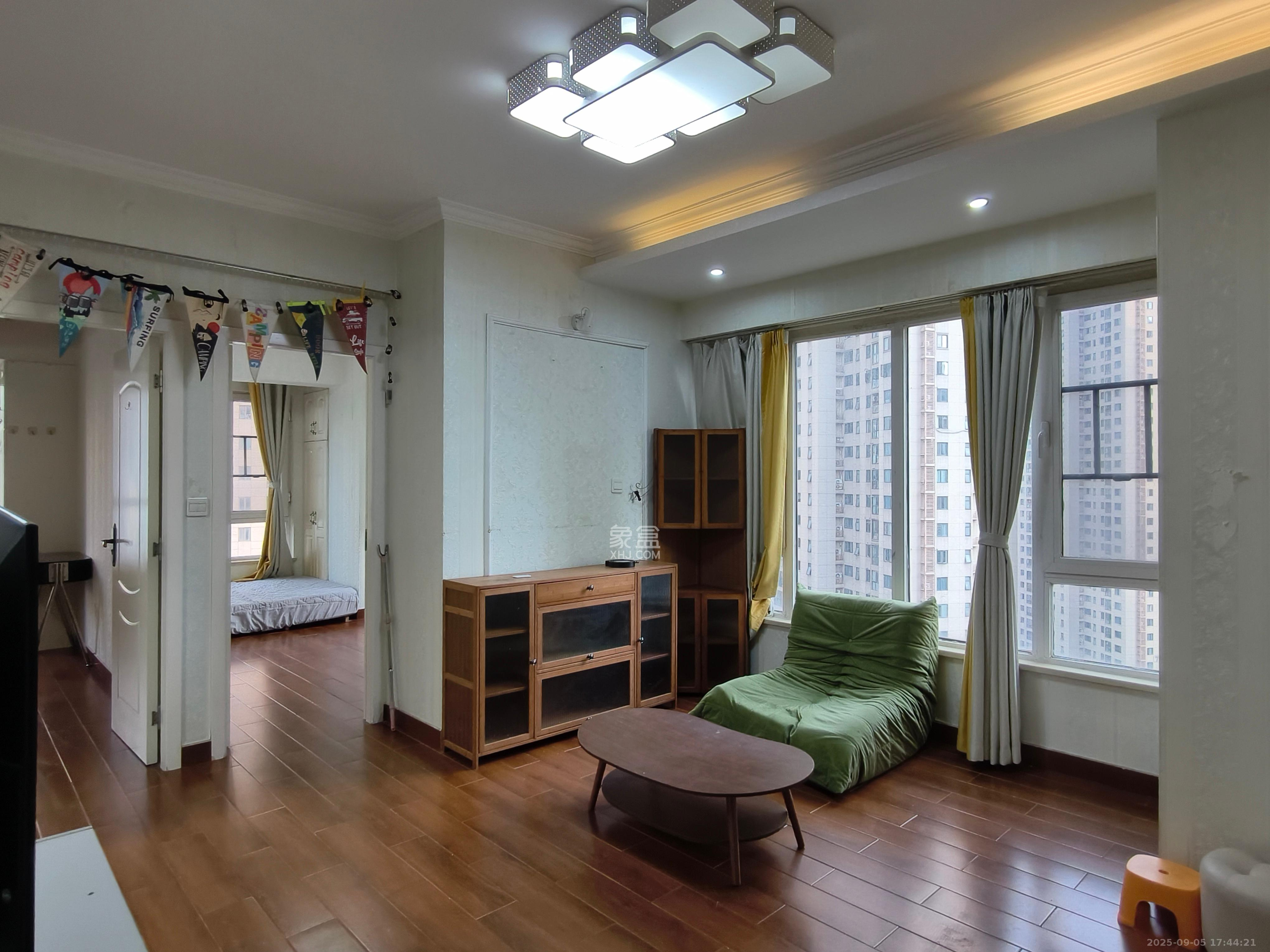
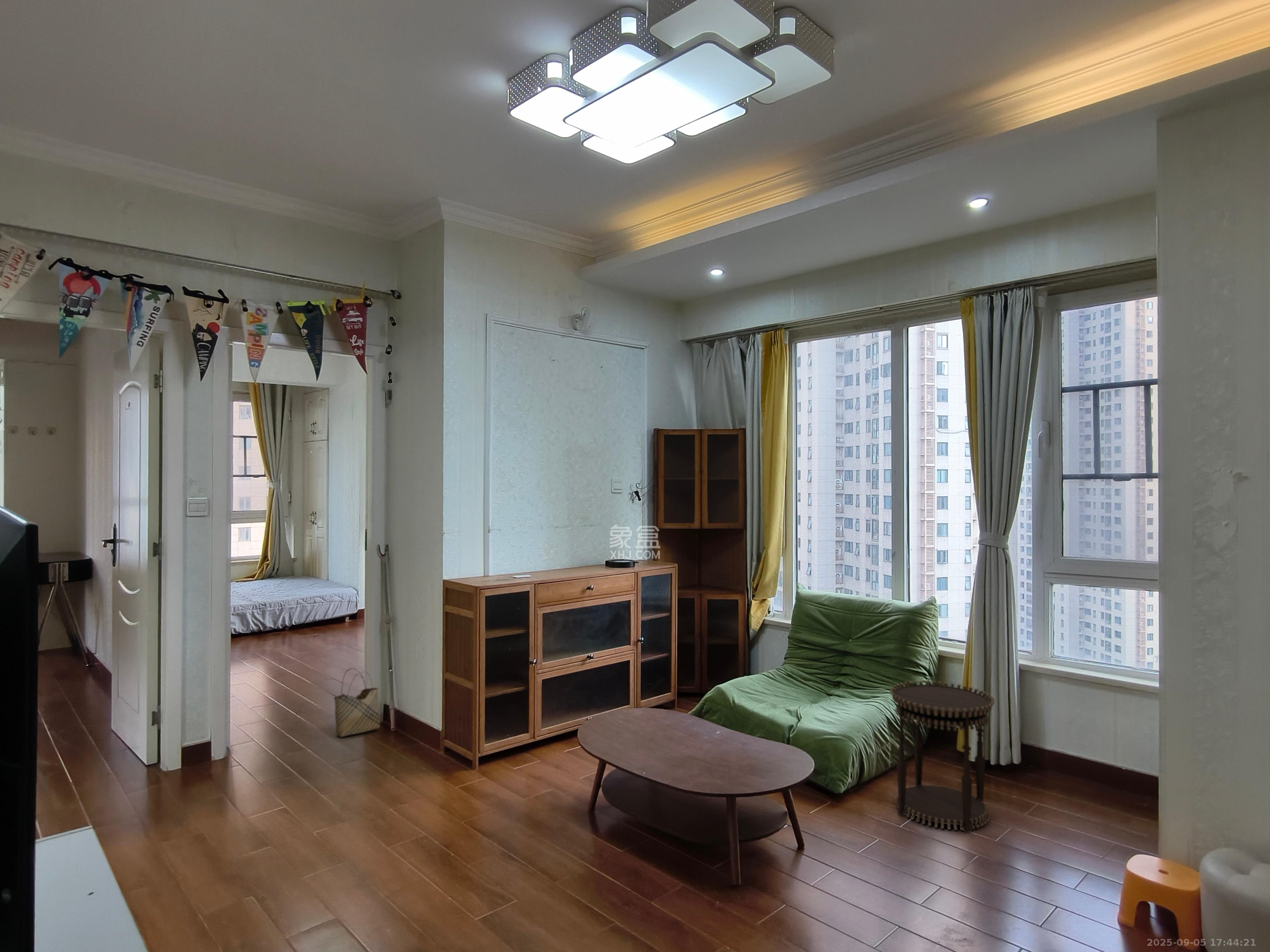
+ side table [890,680,995,833]
+ woven basket [334,668,380,737]
